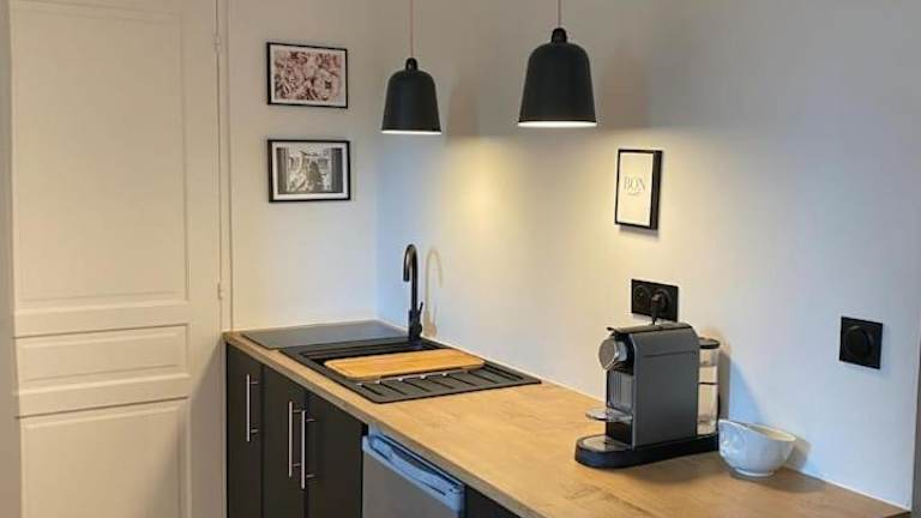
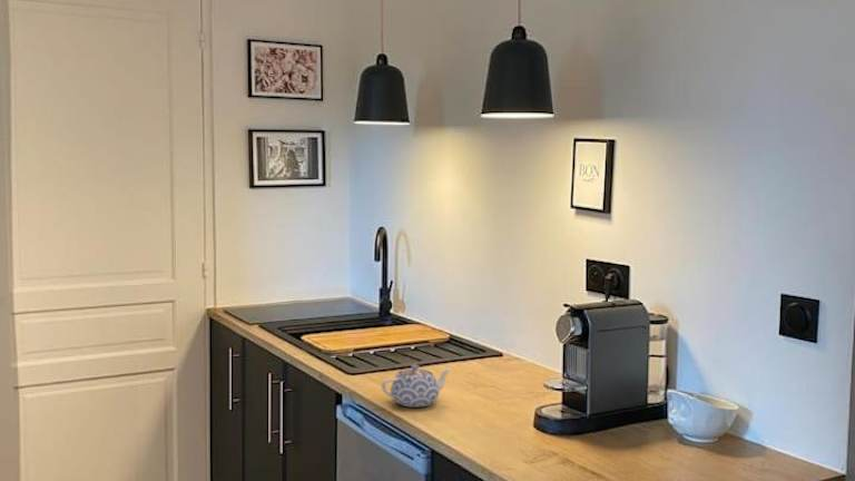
+ teapot [381,364,452,408]
